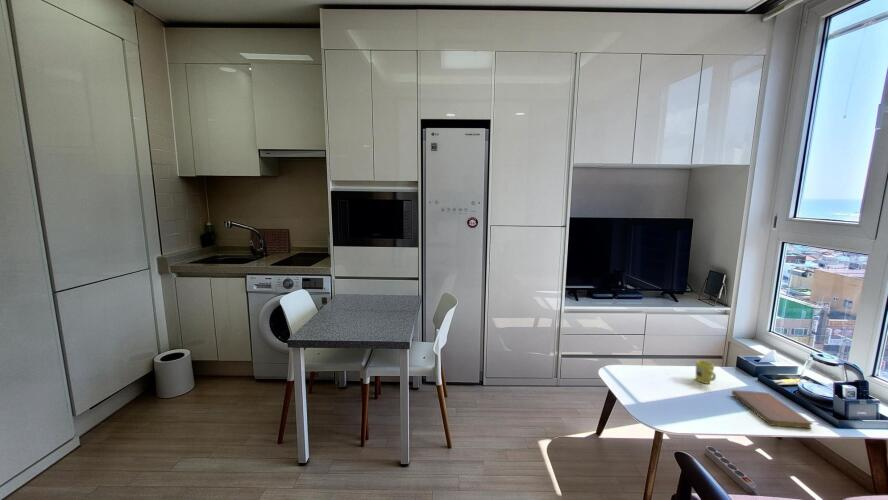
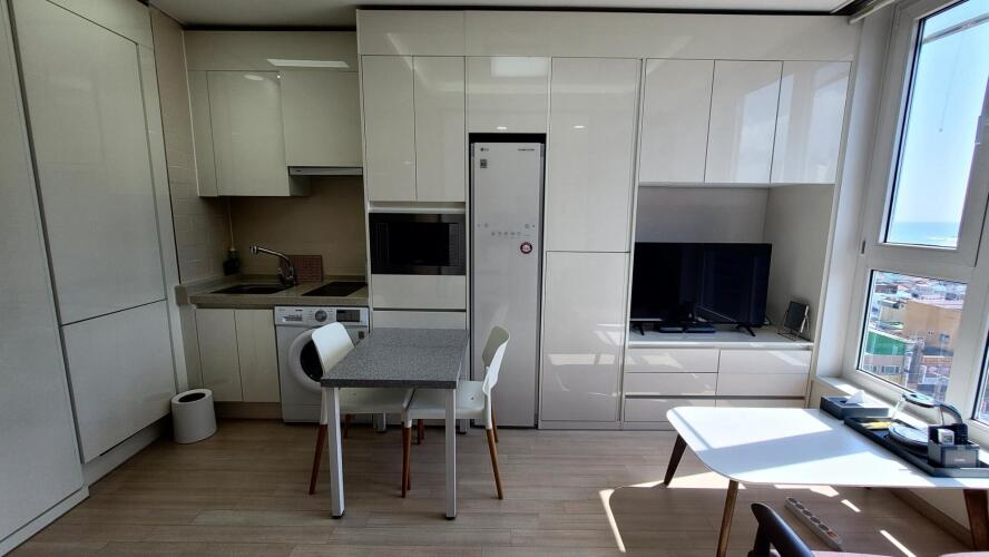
- mug [695,359,717,385]
- notebook [731,389,814,430]
